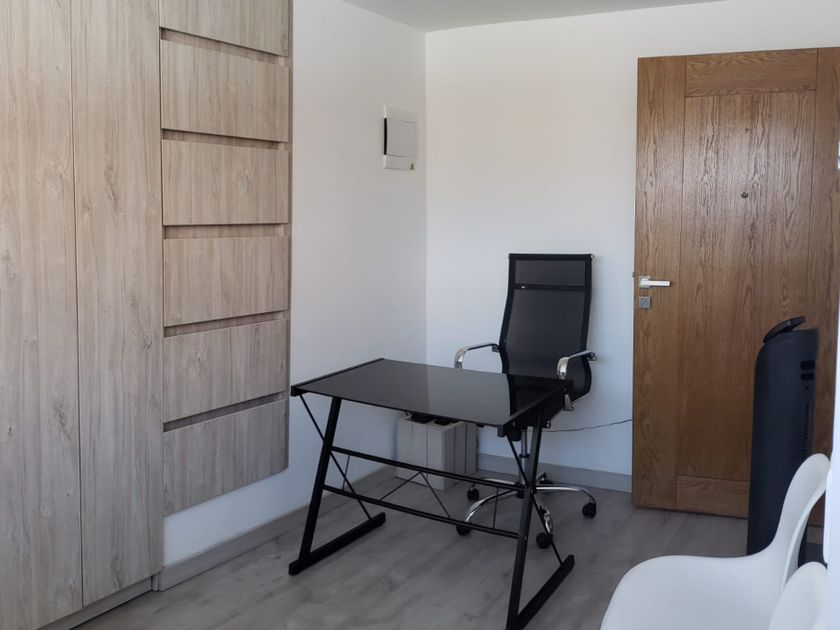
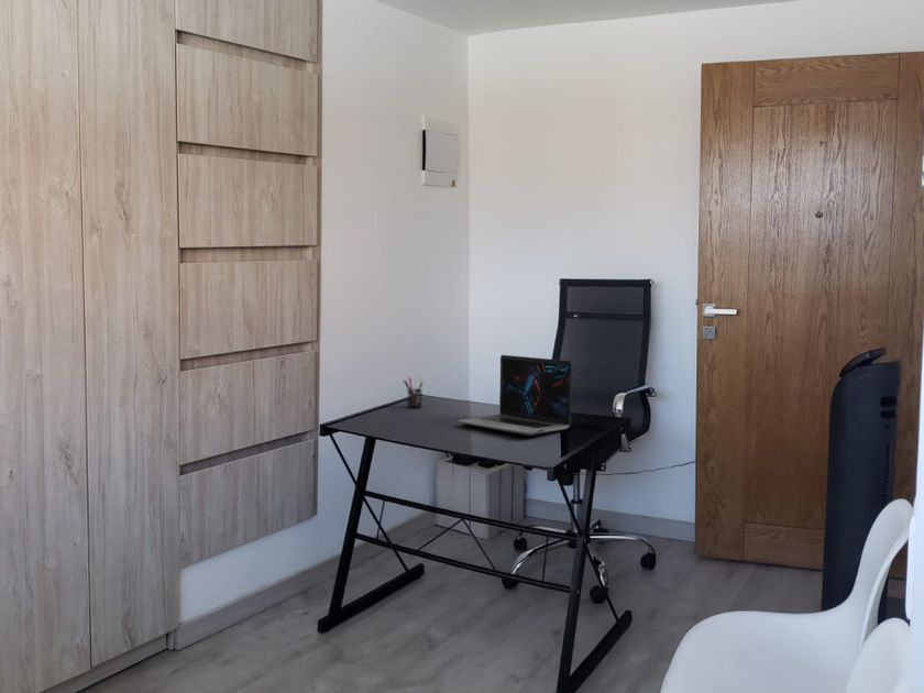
+ pen holder [403,376,425,409]
+ laptop [457,354,573,437]
